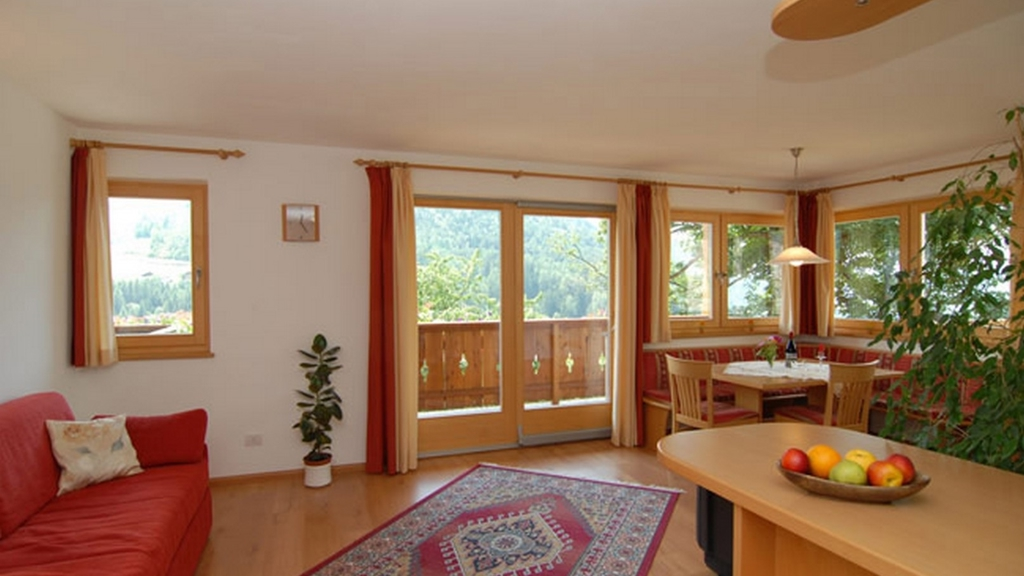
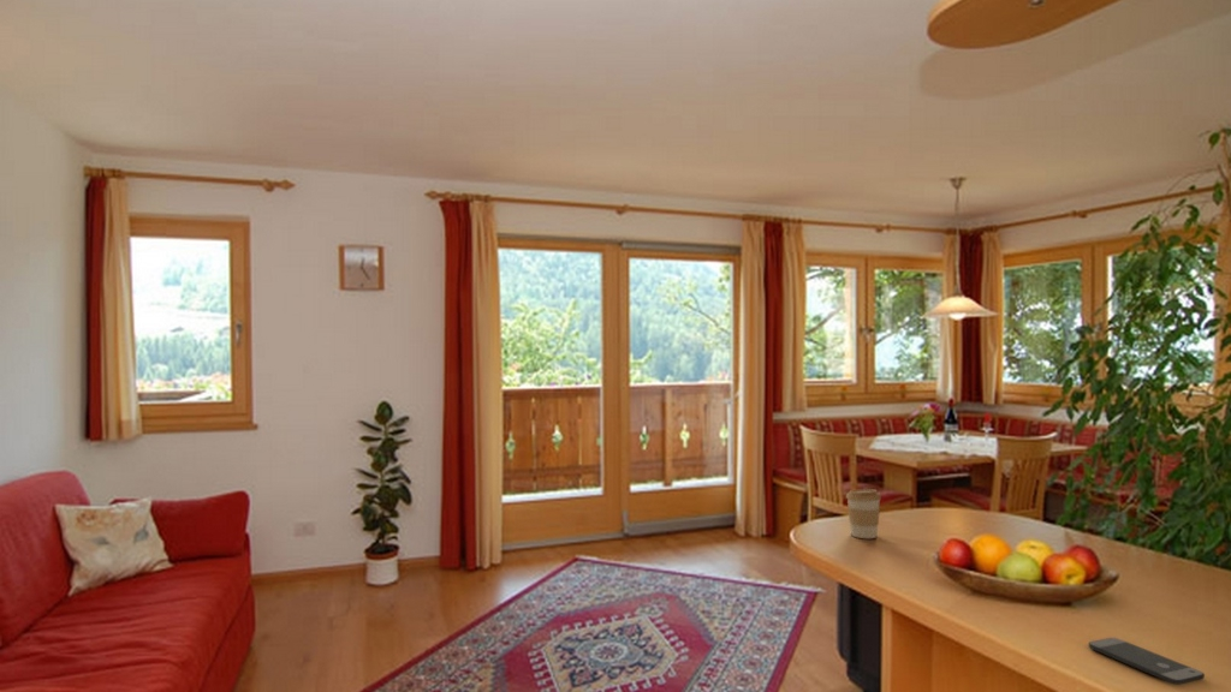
+ smartphone [1088,637,1206,686]
+ coffee cup [845,488,882,539]
